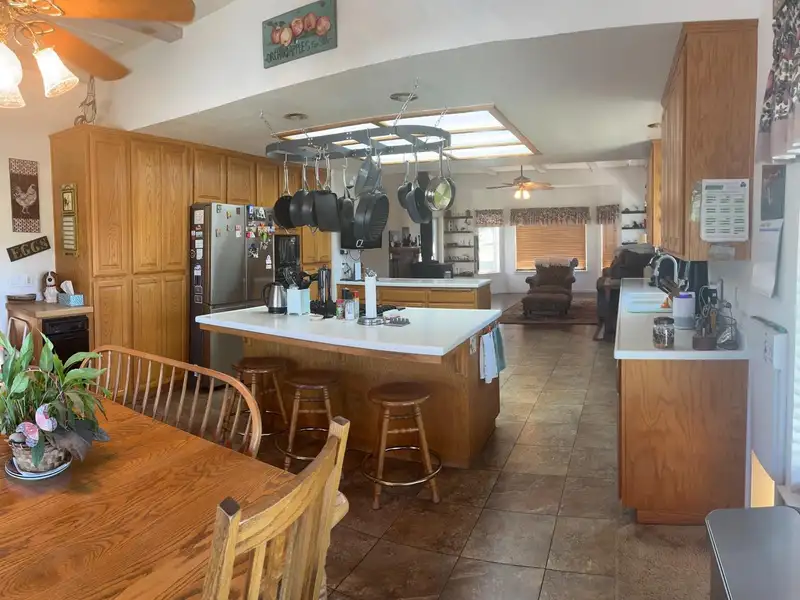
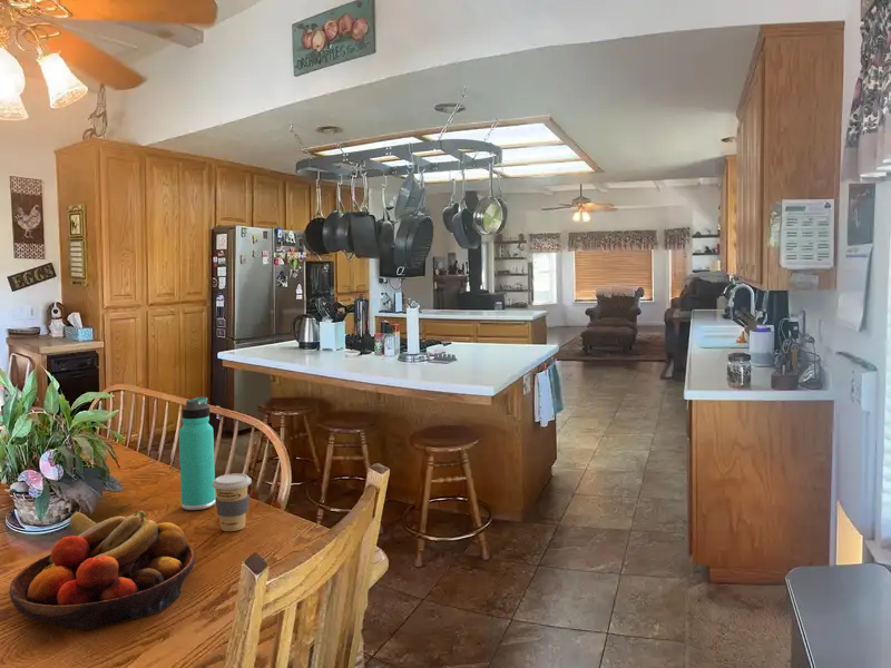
+ coffee cup [212,473,253,532]
+ fruit bowl [9,510,197,631]
+ thermos bottle [178,395,216,511]
